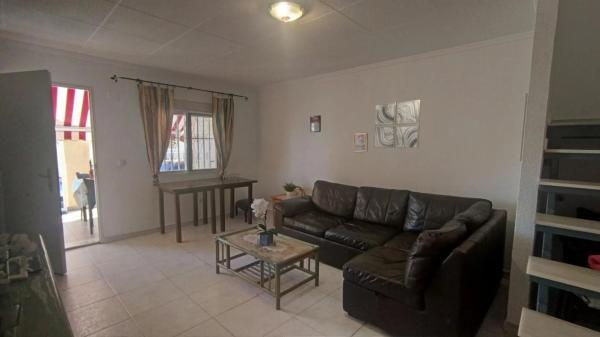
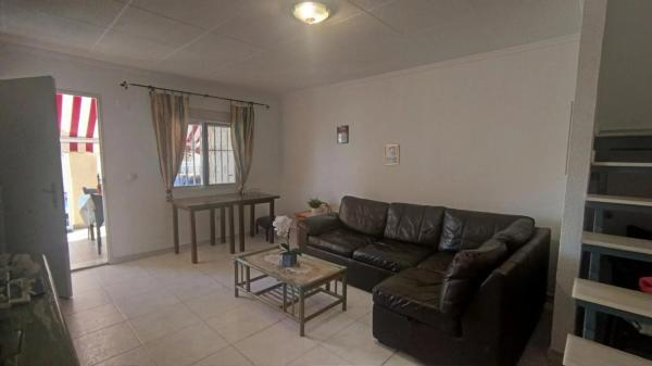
- wall art [373,99,422,149]
